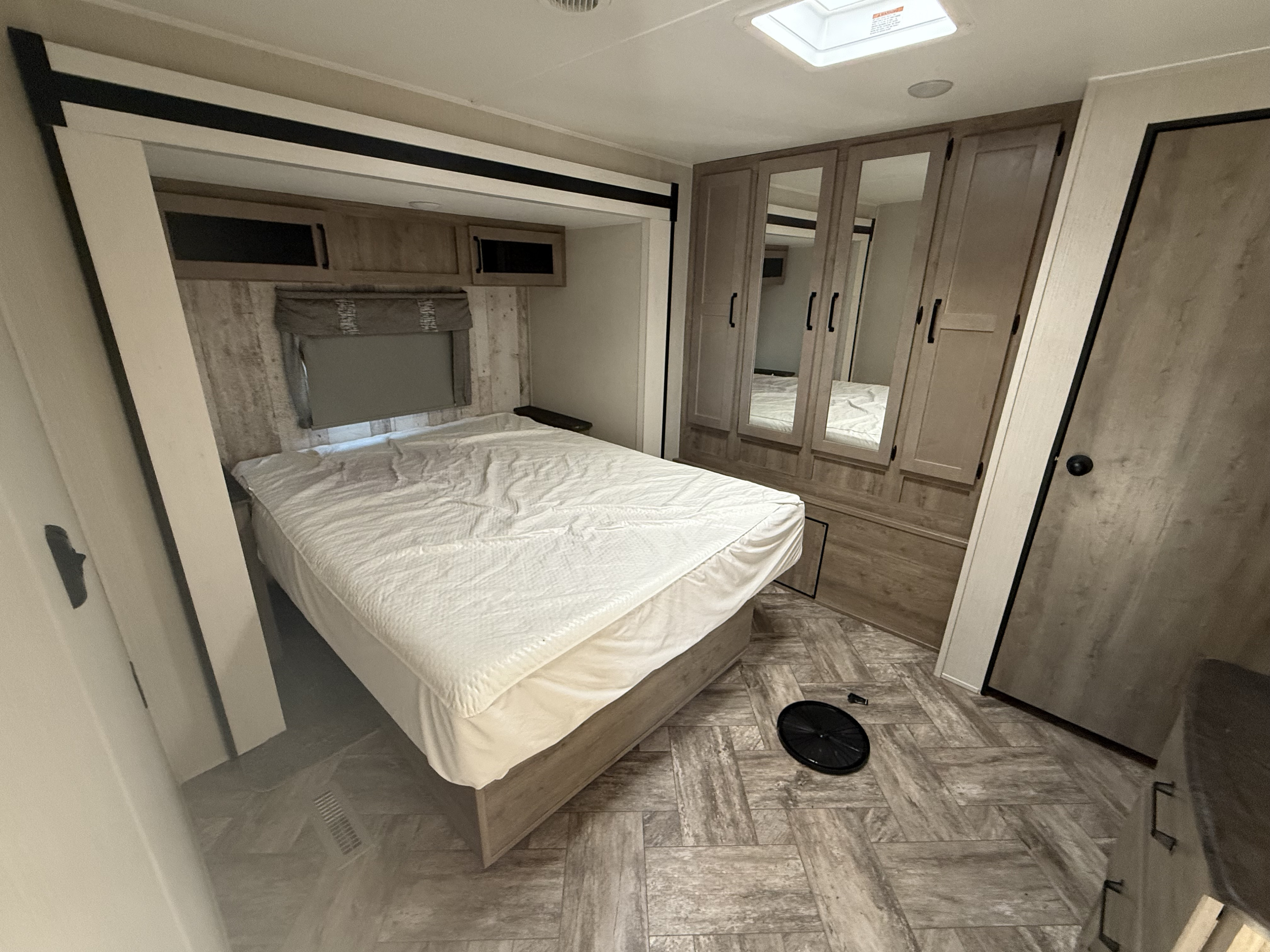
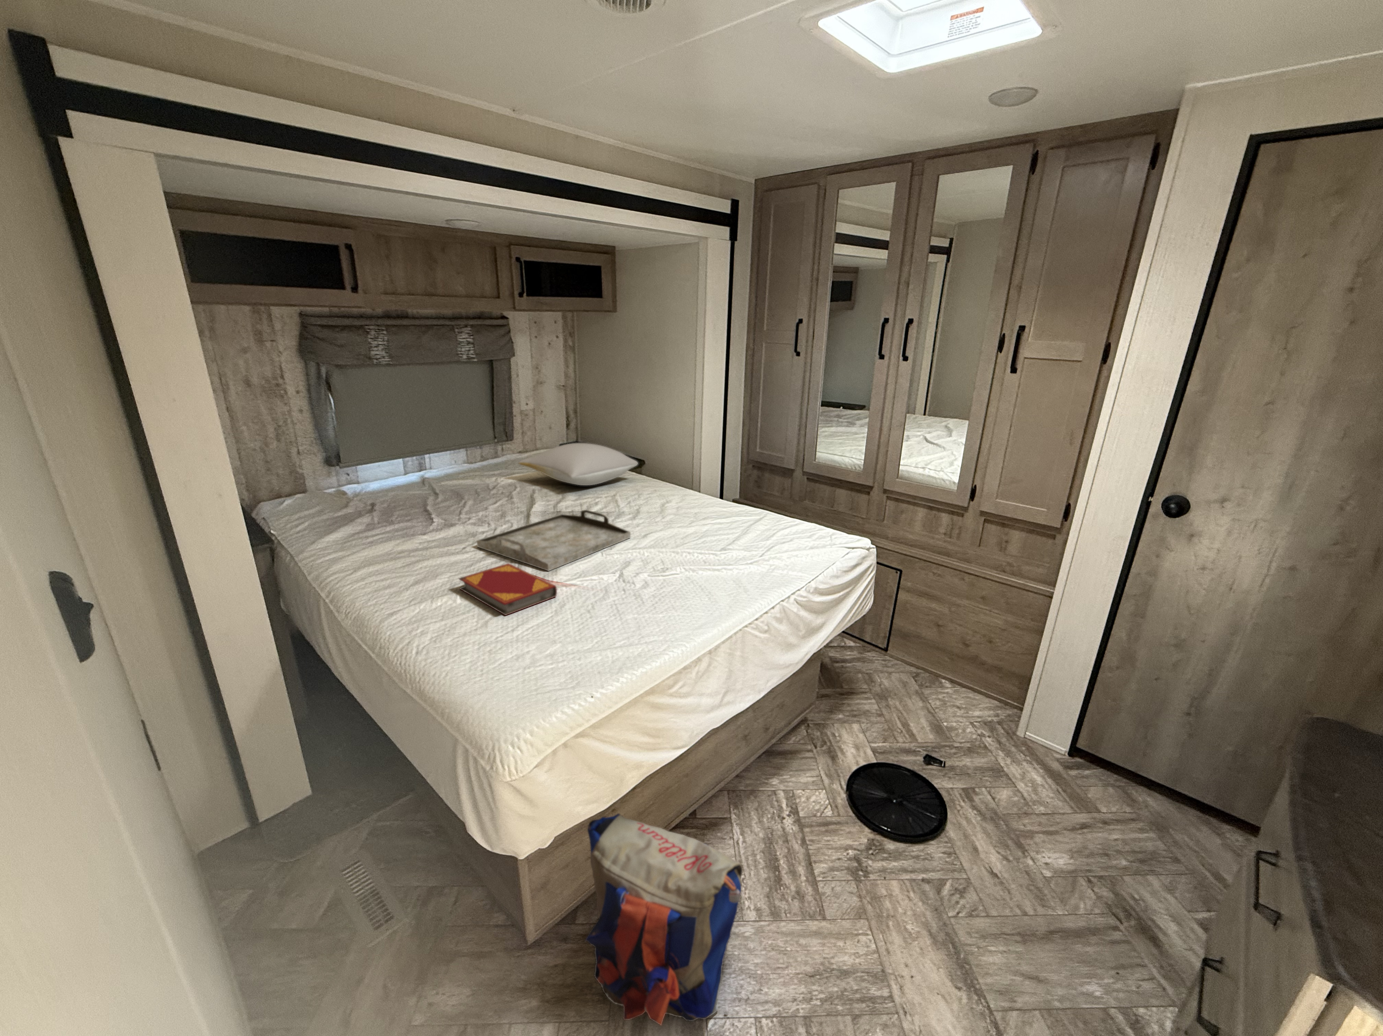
+ pillow [518,443,638,485]
+ hardback book [458,563,558,616]
+ backpack [584,813,743,1026]
+ serving tray [477,509,631,571]
